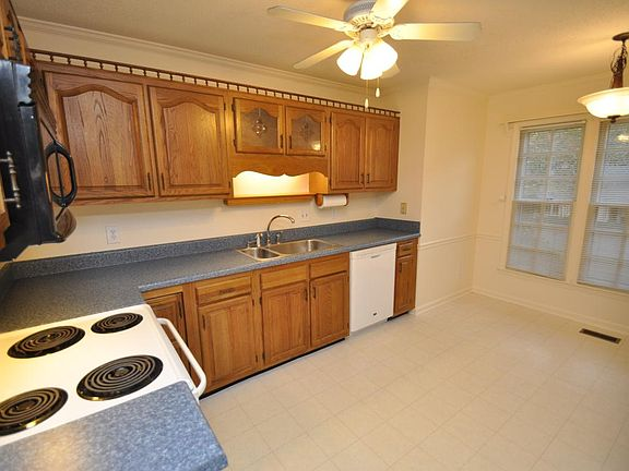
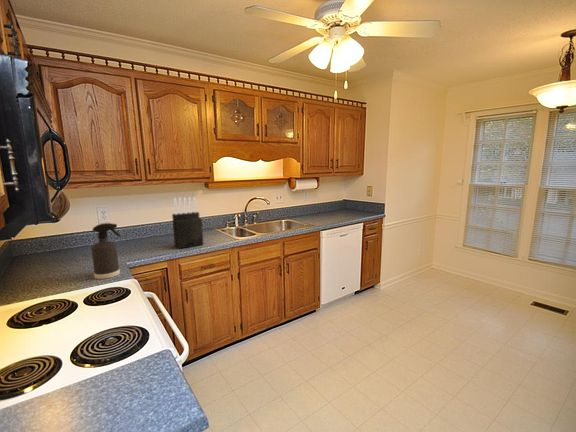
+ spray bottle [90,222,121,280]
+ knife block [171,196,204,250]
